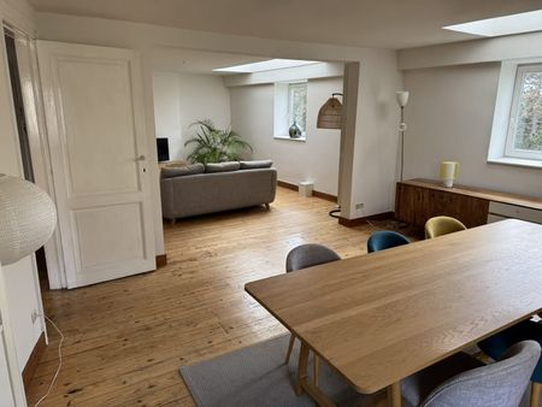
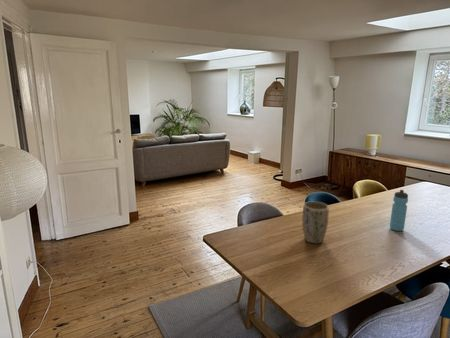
+ water bottle [389,189,409,232]
+ plant pot [301,201,330,245]
